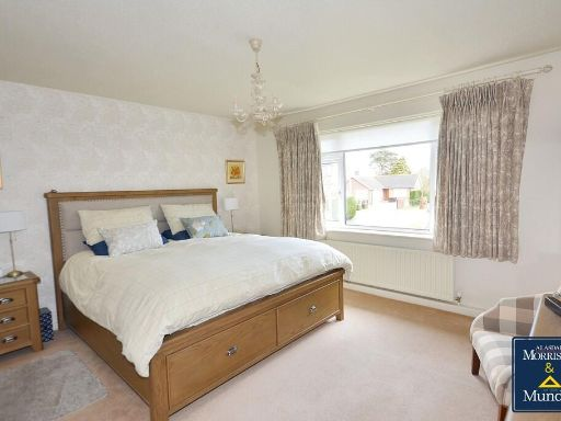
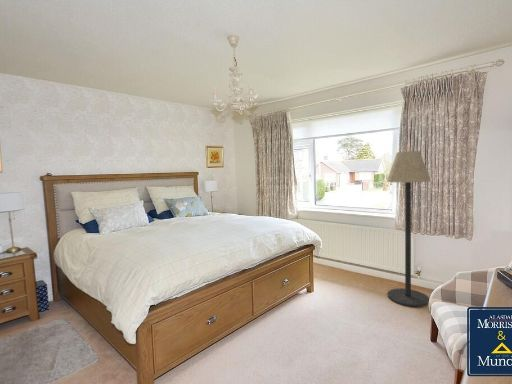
+ floor lamp [385,150,432,308]
